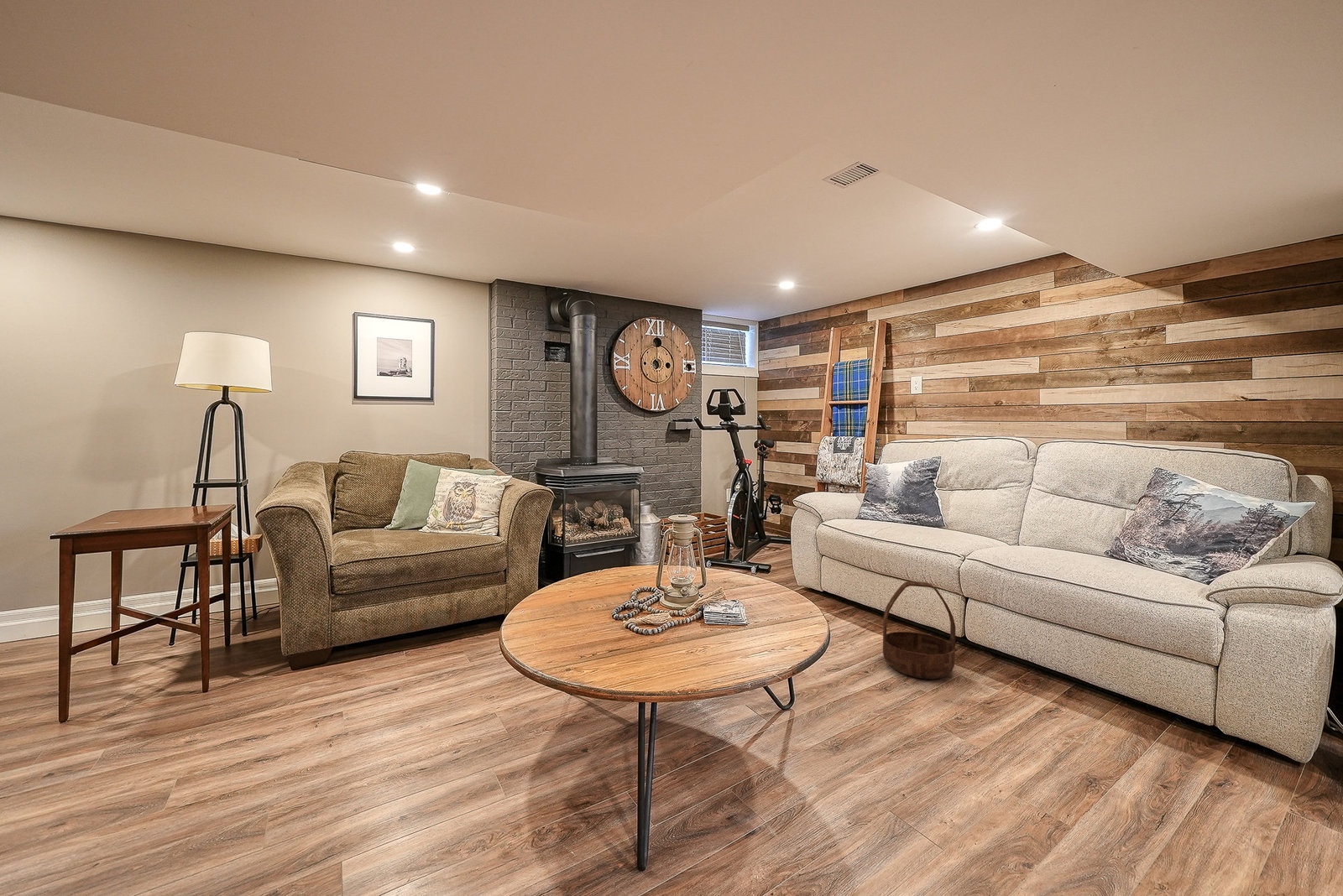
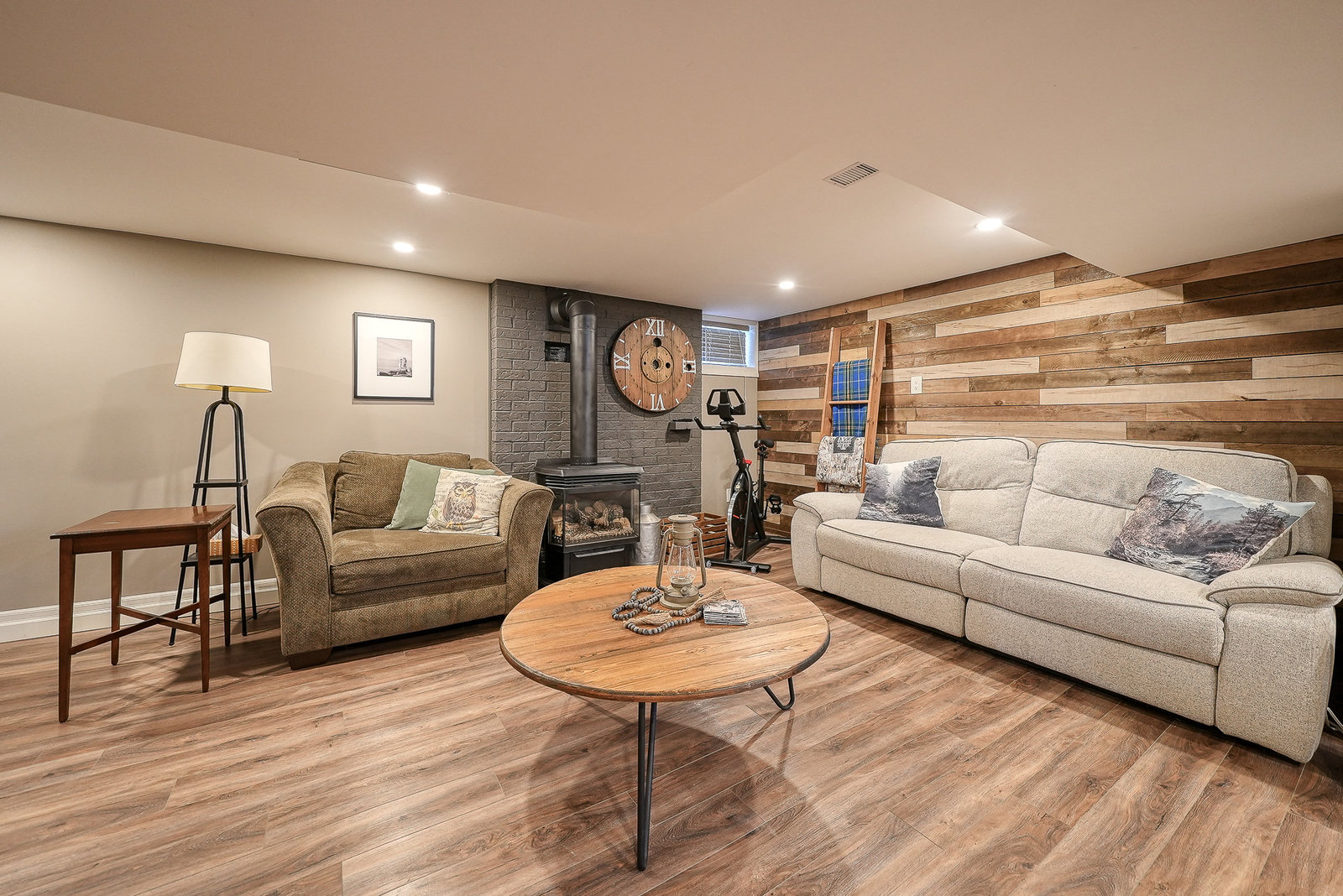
- basket [882,581,956,680]
